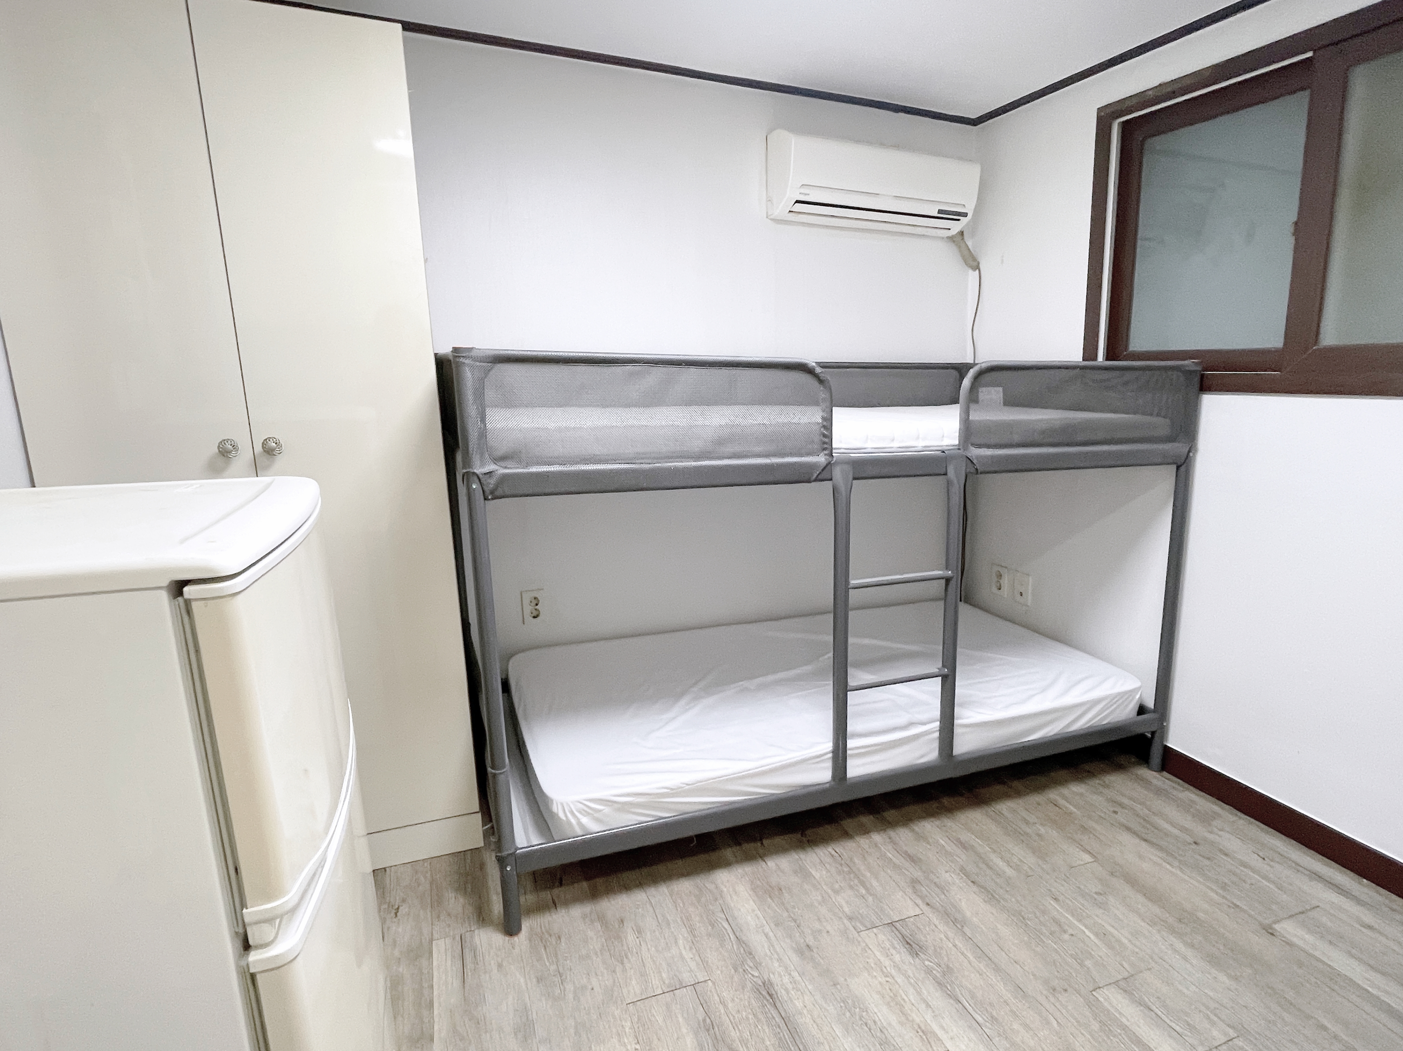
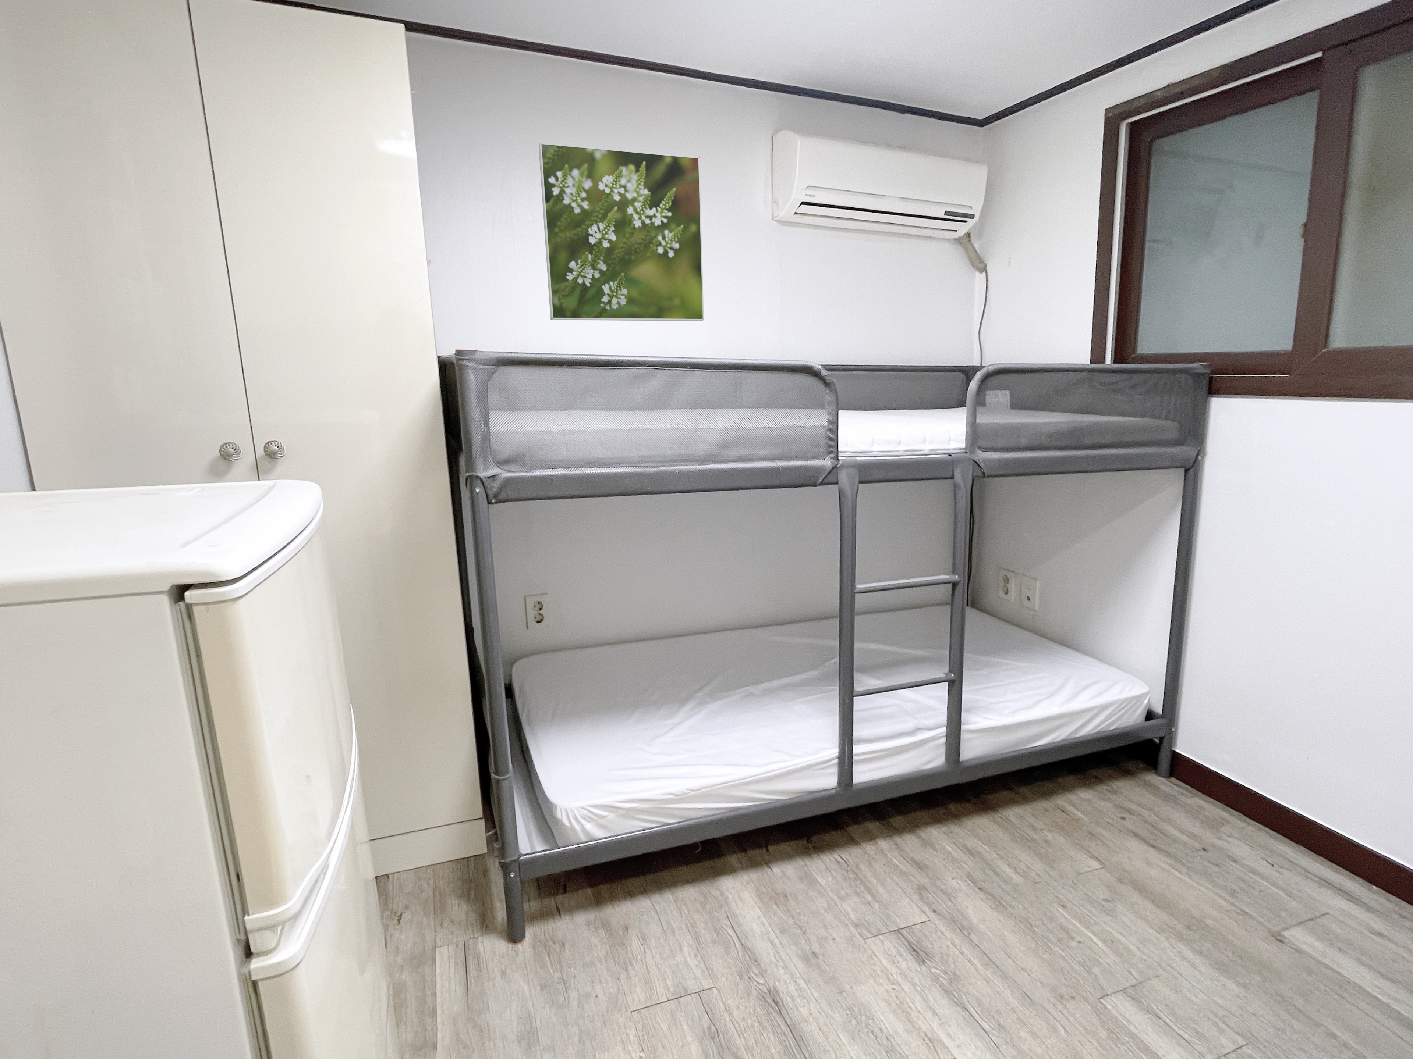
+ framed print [538,142,704,321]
